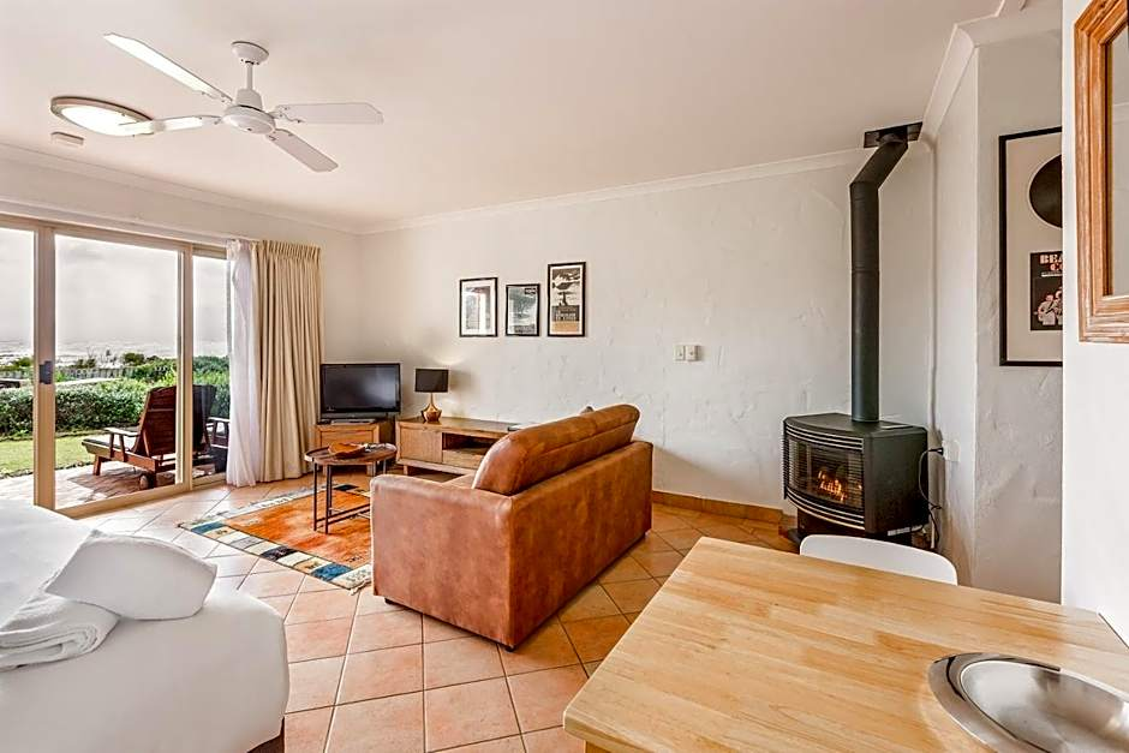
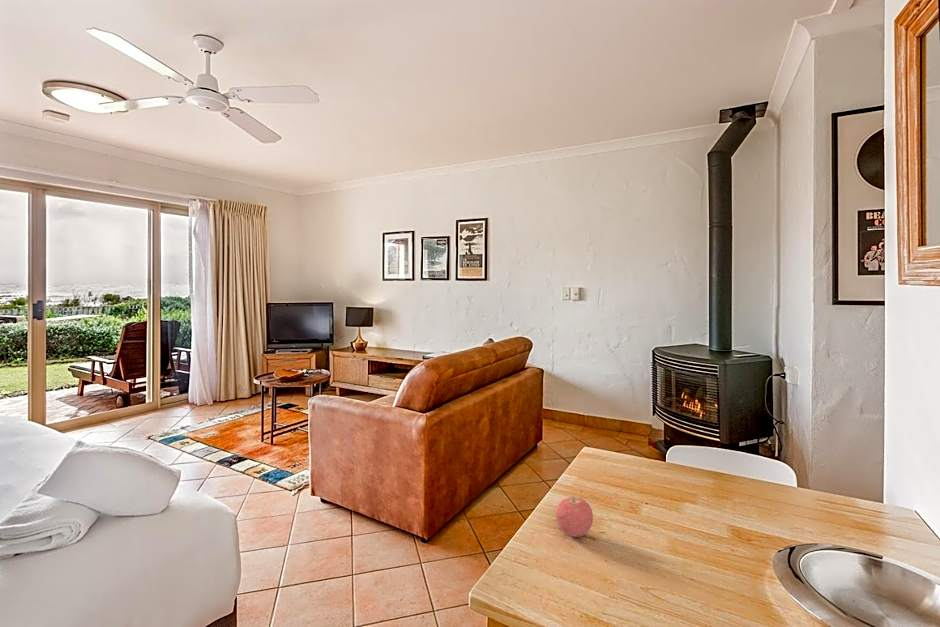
+ apple [555,496,594,538]
